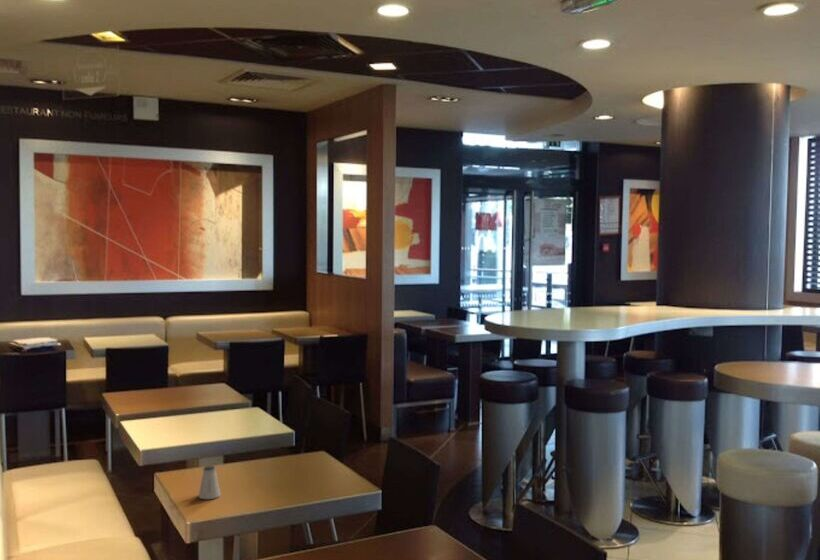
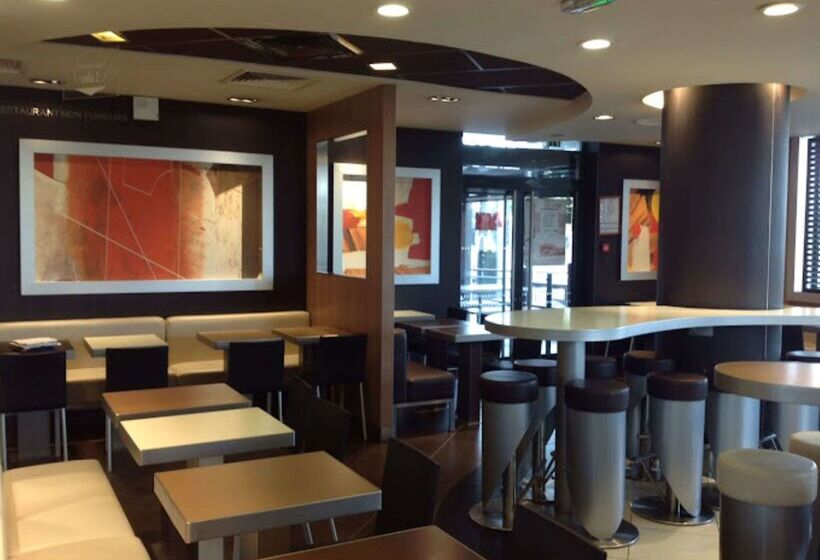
- saltshaker [197,464,222,500]
